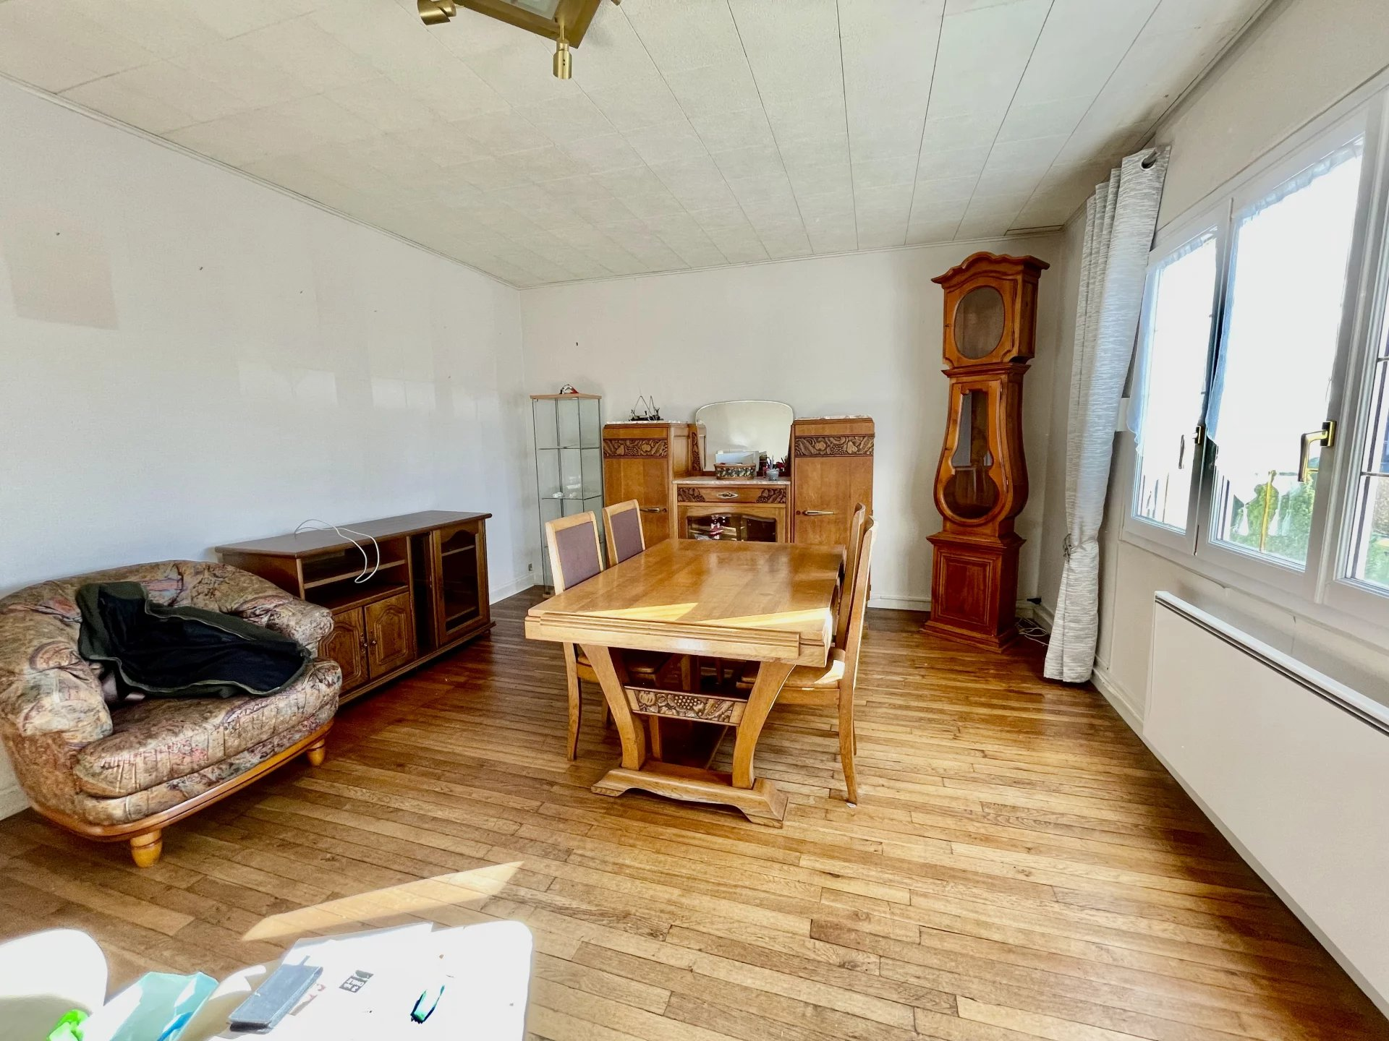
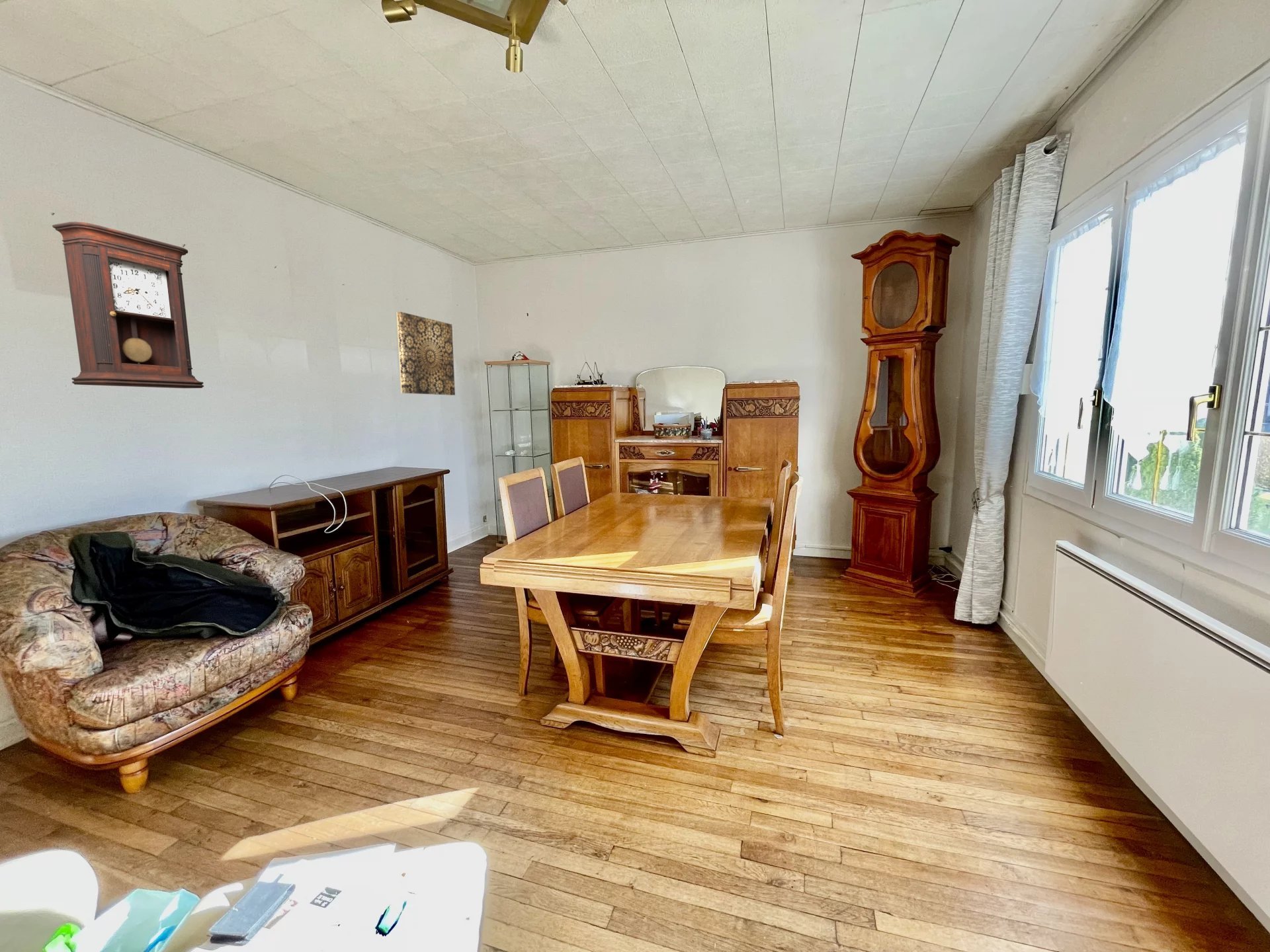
+ pendulum clock [52,221,204,389]
+ wall art [396,311,456,396]
